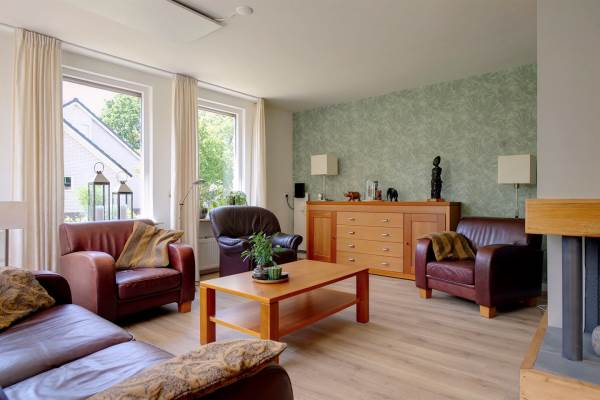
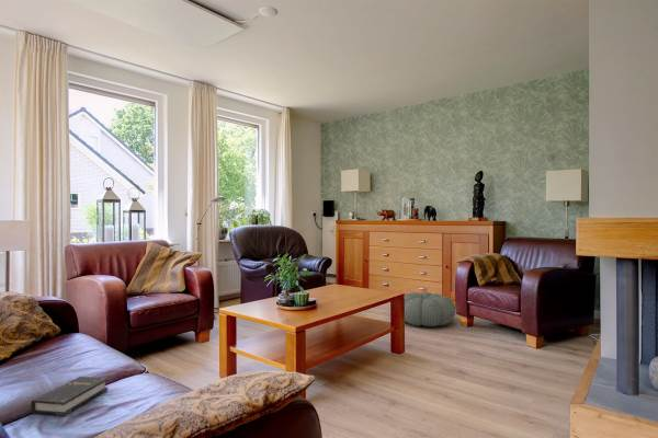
+ pouf [404,291,456,327]
+ hardback book [30,376,109,417]
